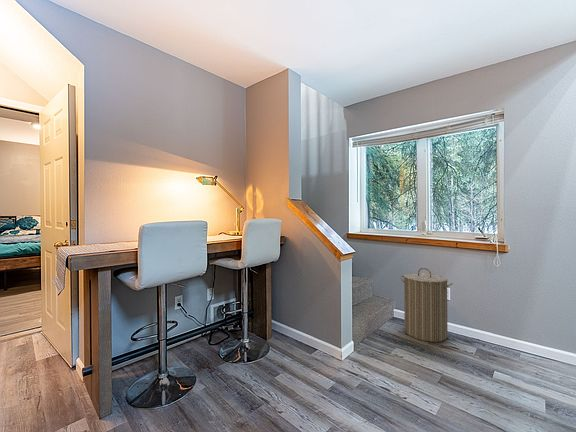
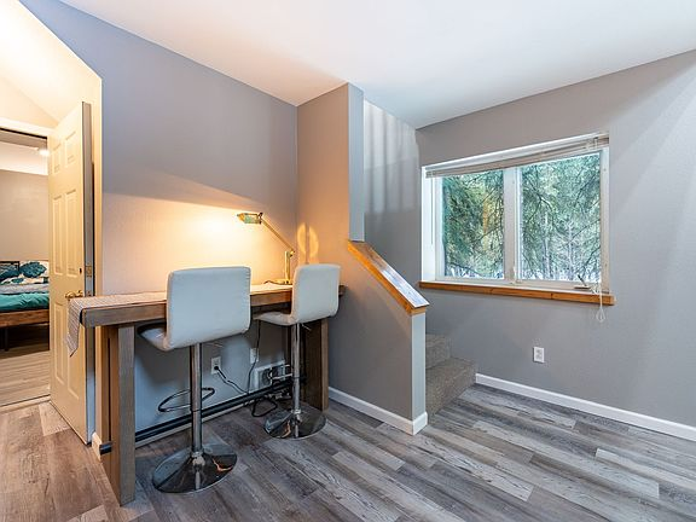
- laundry hamper [400,267,454,343]
